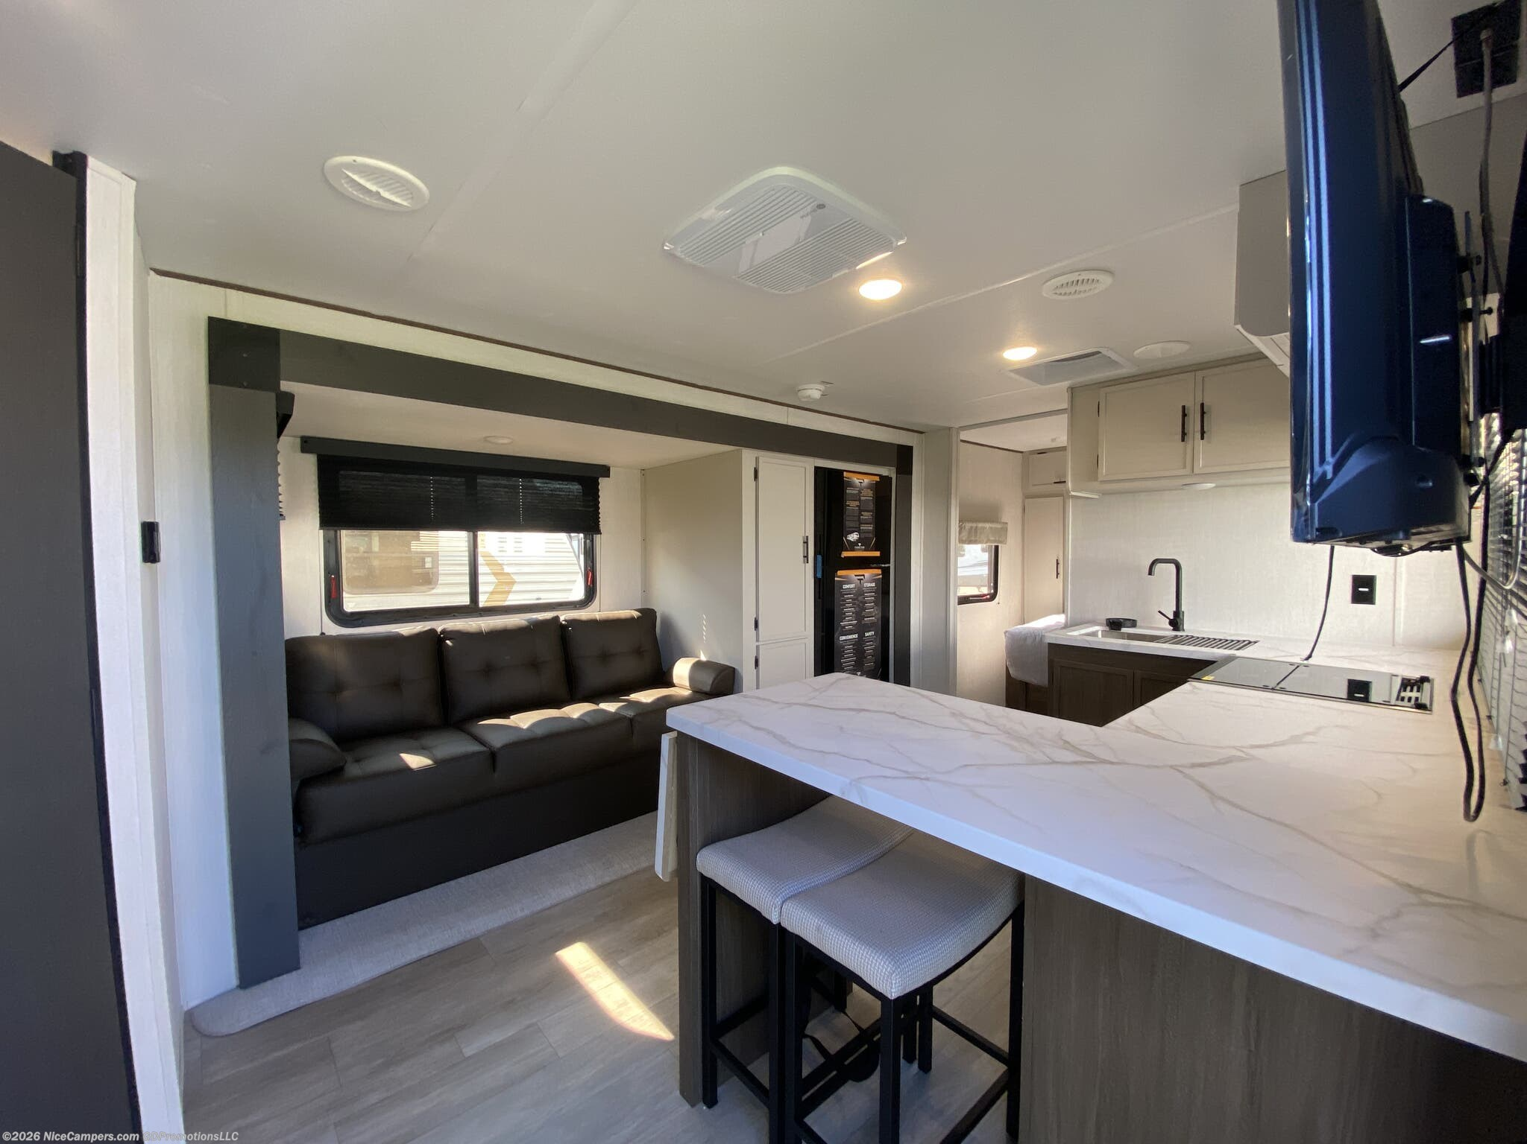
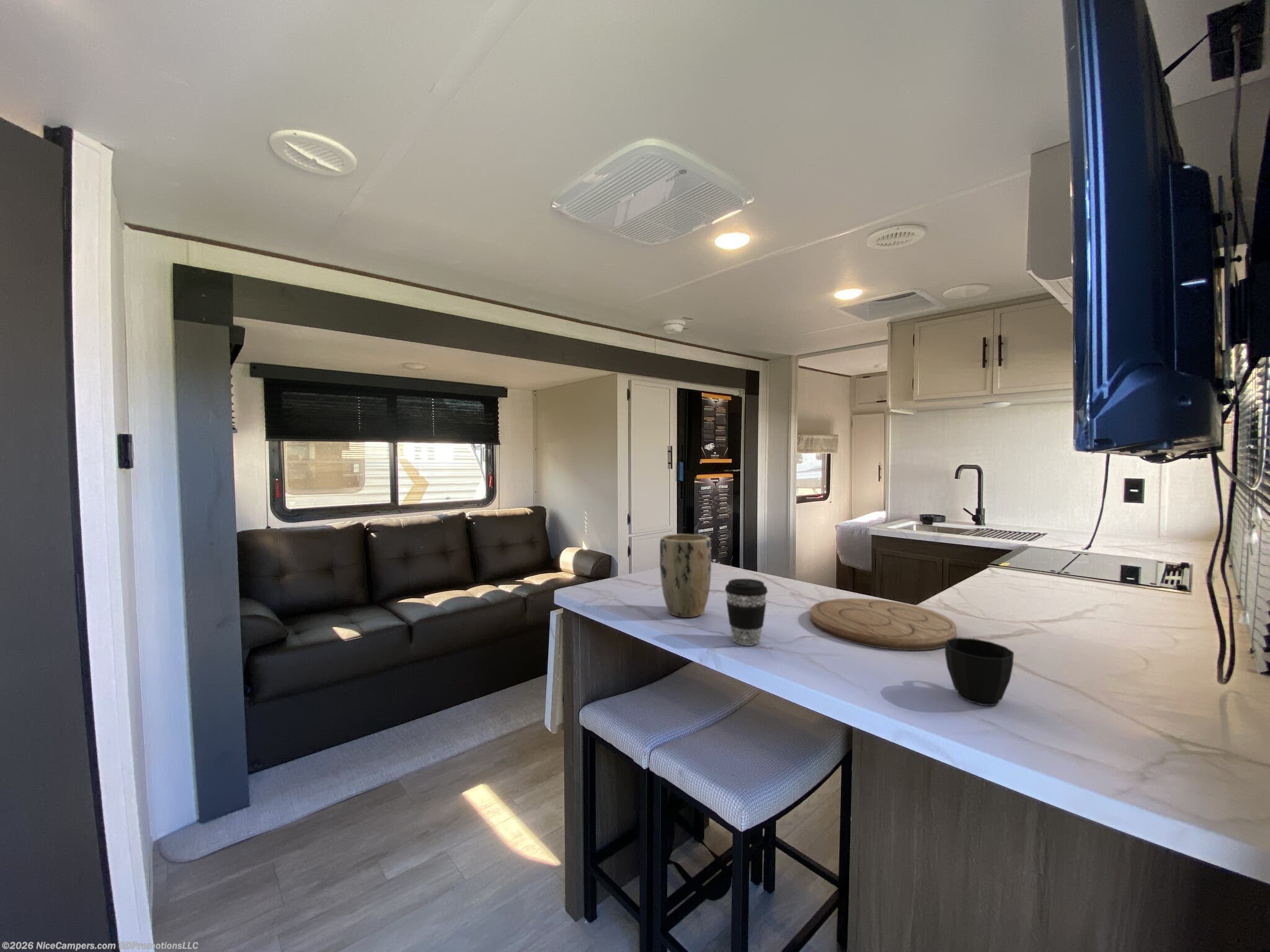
+ cutting board [809,597,957,651]
+ cup [944,637,1015,707]
+ plant pot [659,533,712,618]
+ coffee cup [724,578,768,646]
